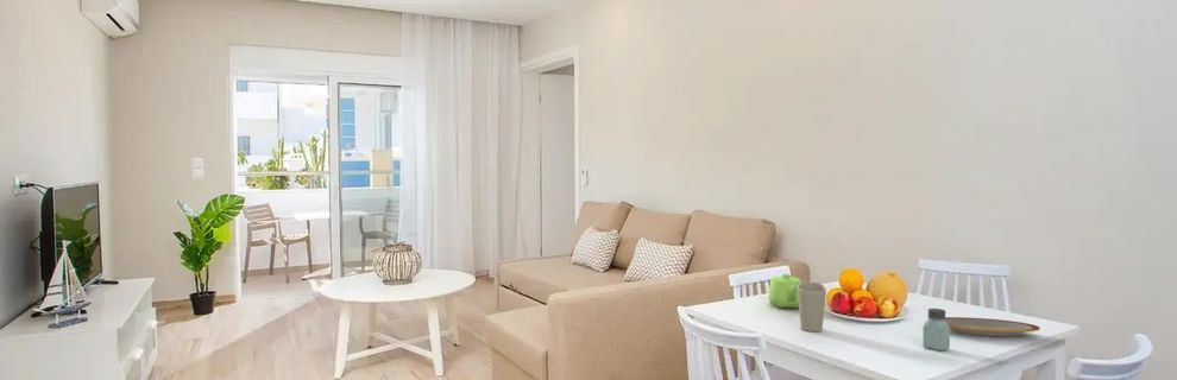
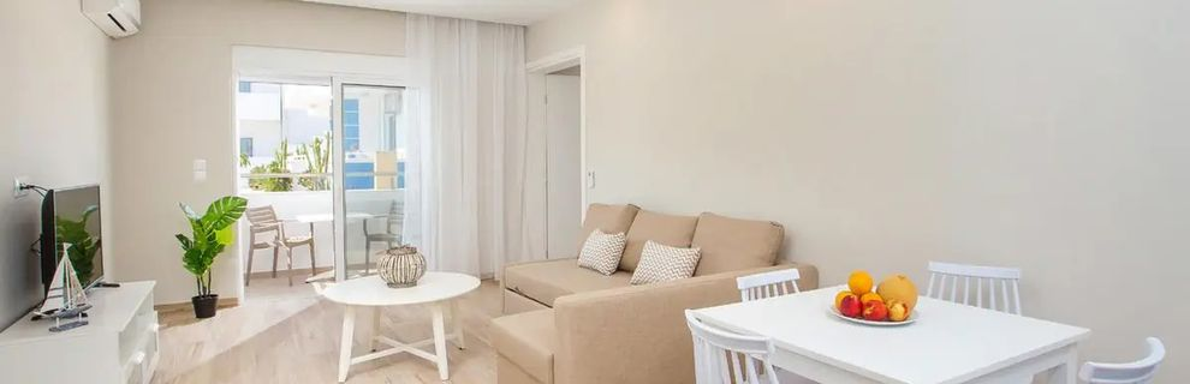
- plate [945,316,1041,337]
- saltshaker [921,308,951,352]
- teapot [767,273,802,309]
- cup [798,281,827,332]
